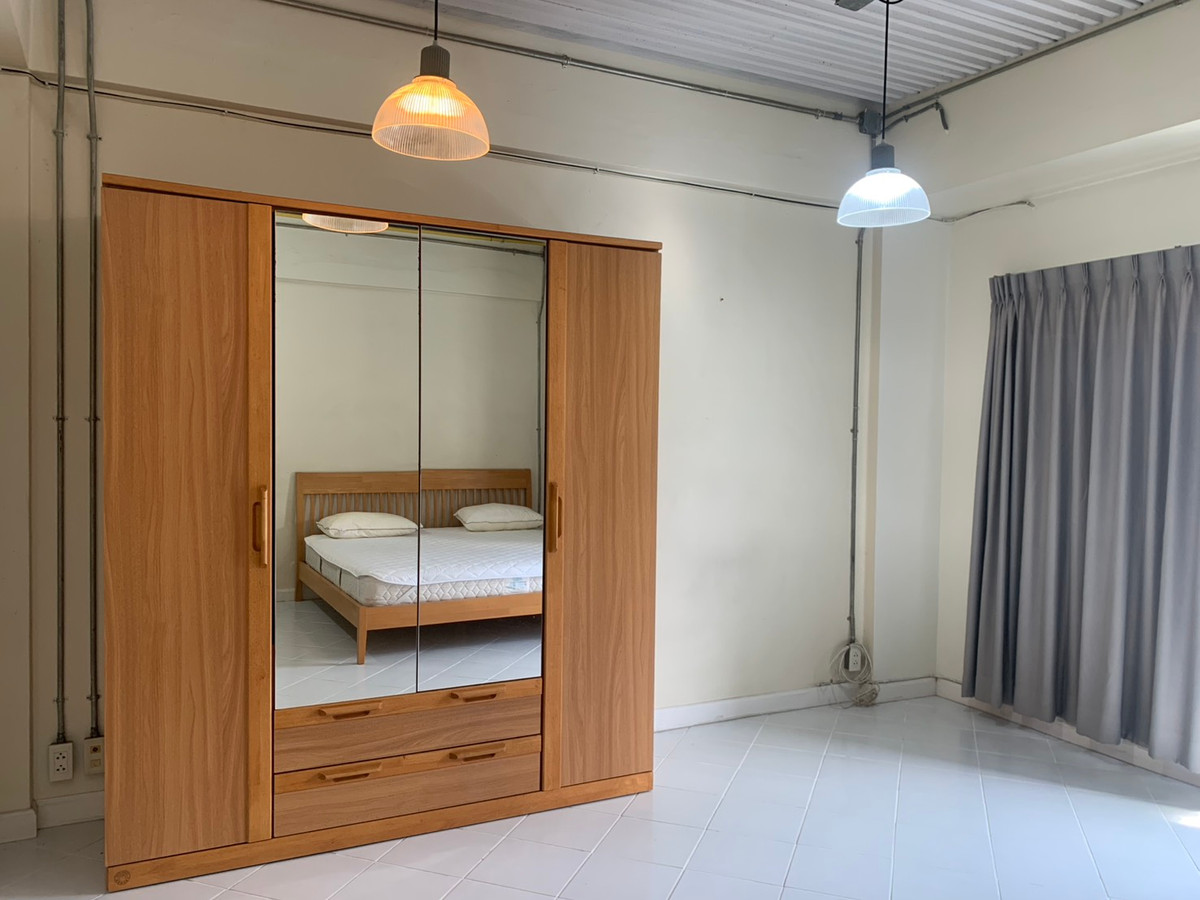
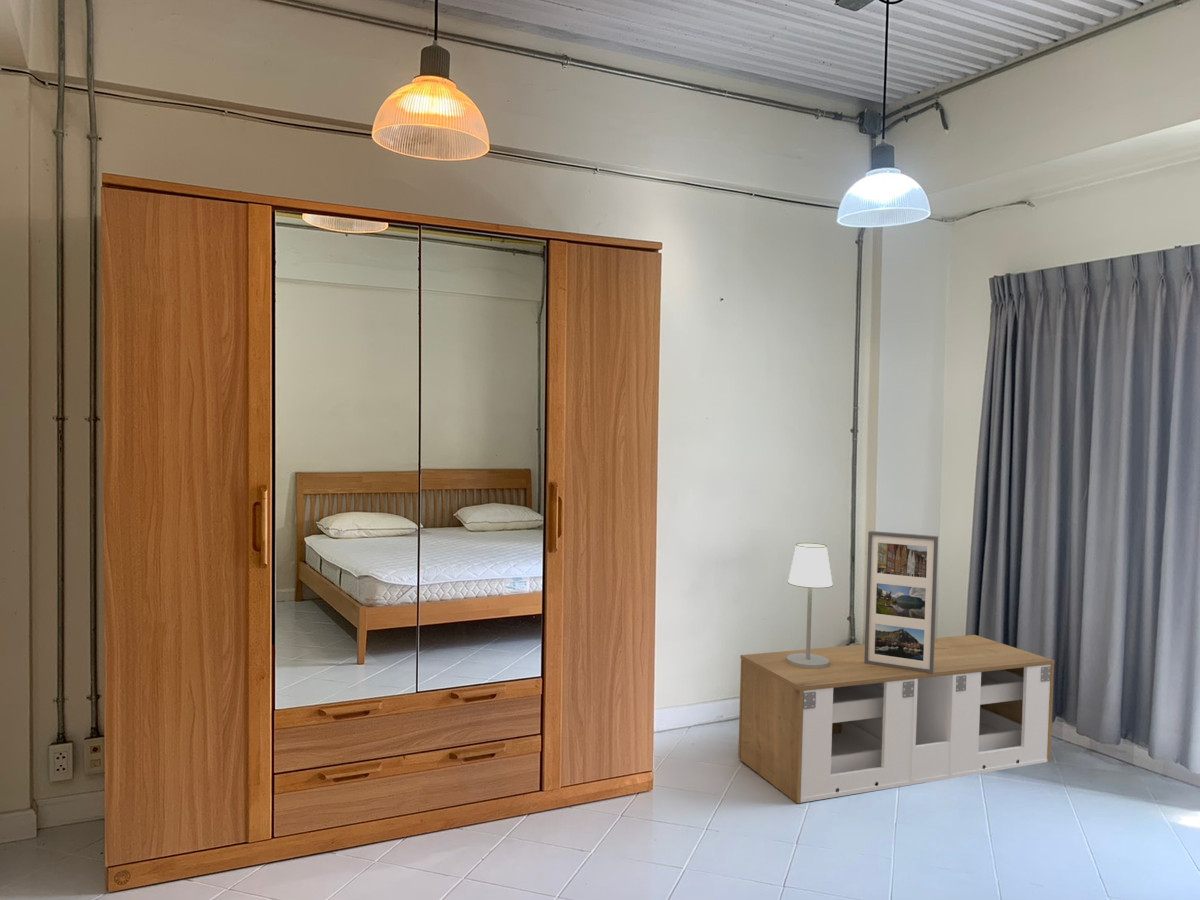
+ photo frame [864,530,939,674]
+ dresser [737,634,1055,805]
+ table lamp [787,542,834,669]
